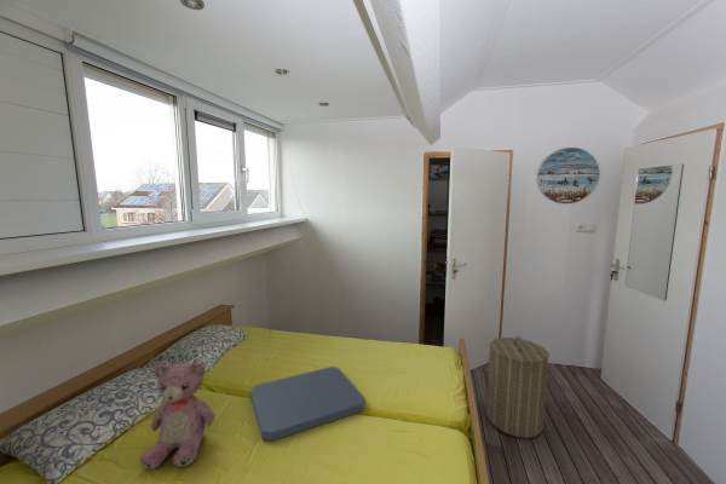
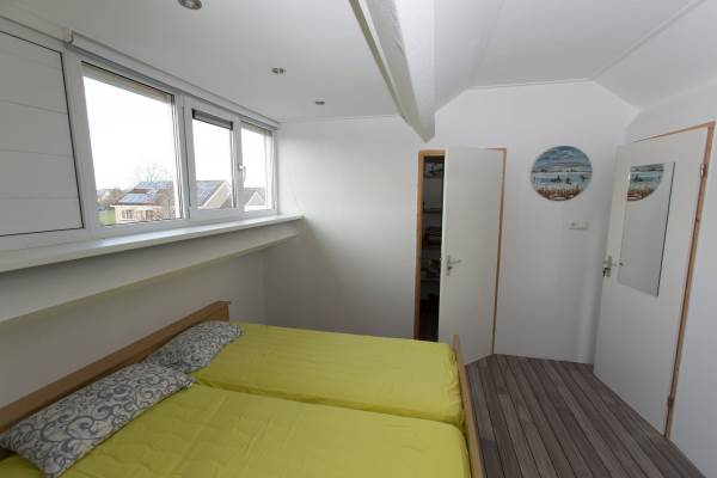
- cushion [249,365,367,443]
- laundry hamper [485,335,551,439]
- teddy bear [139,362,217,471]
